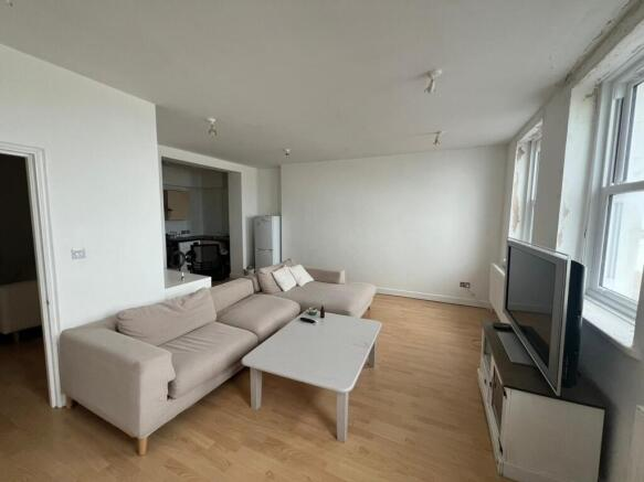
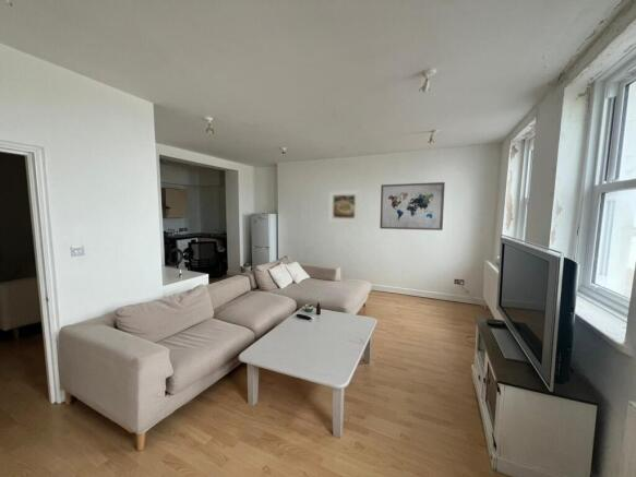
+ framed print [327,189,361,224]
+ wall art [379,181,446,231]
